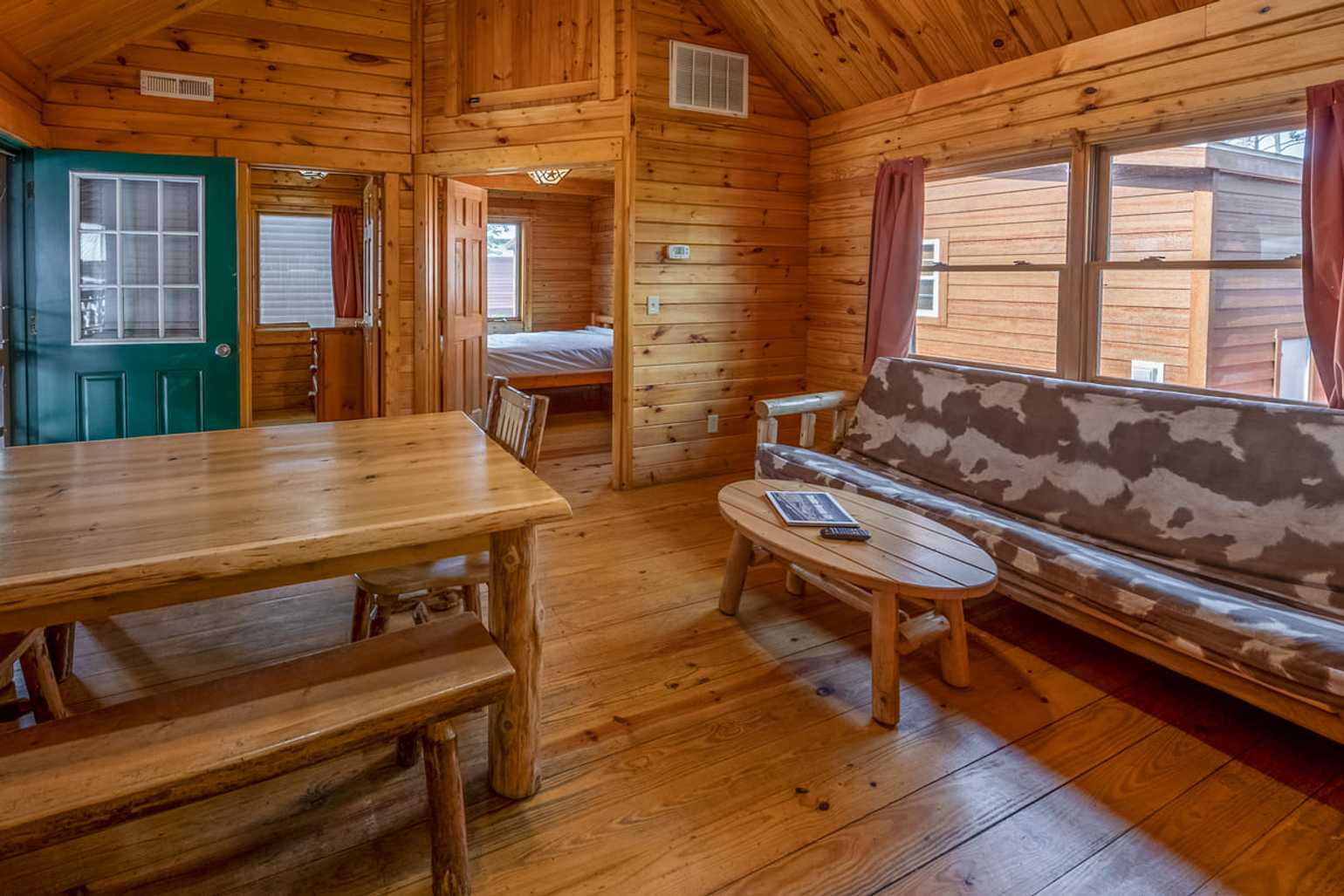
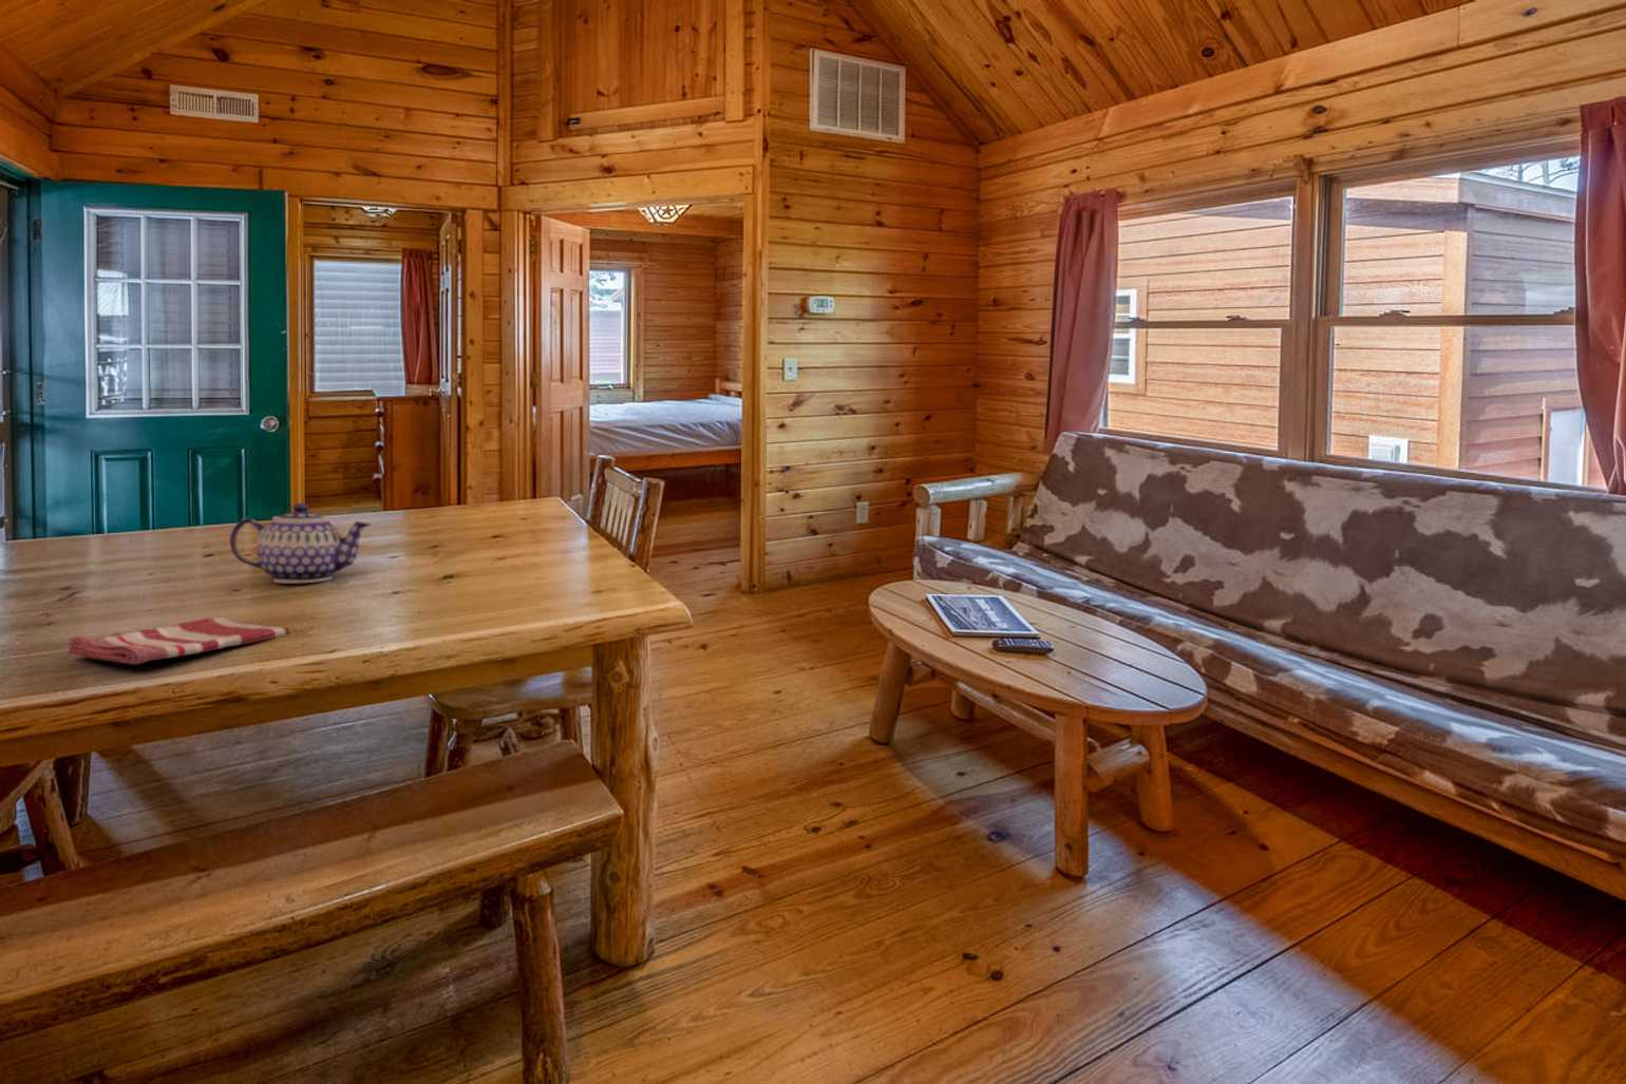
+ dish towel [68,617,290,667]
+ teapot [229,502,371,583]
